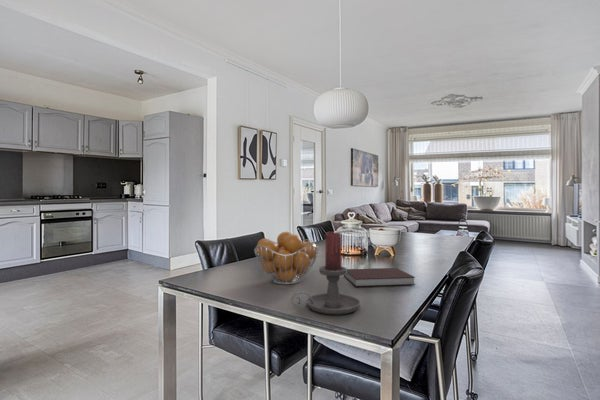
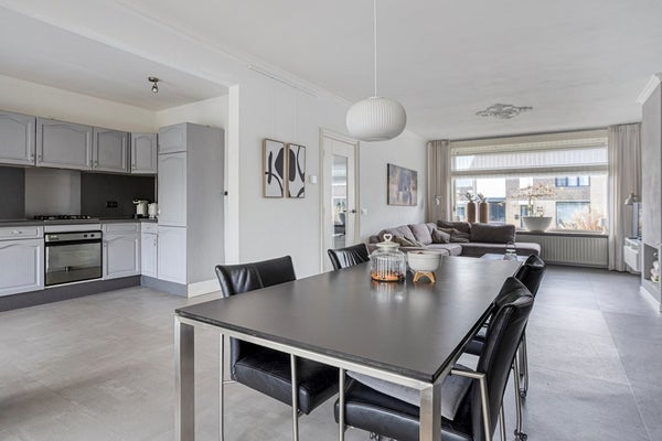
- candle holder [290,231,361,315]
- notebook [343,267,416,288]
- fruit basket [253,231,319,285]
